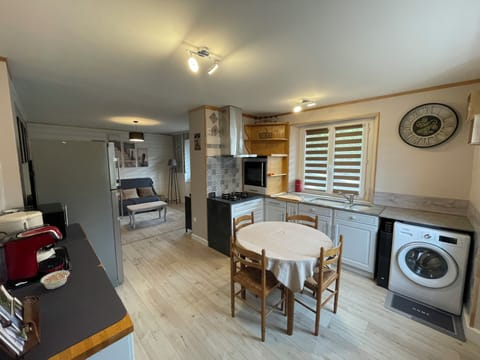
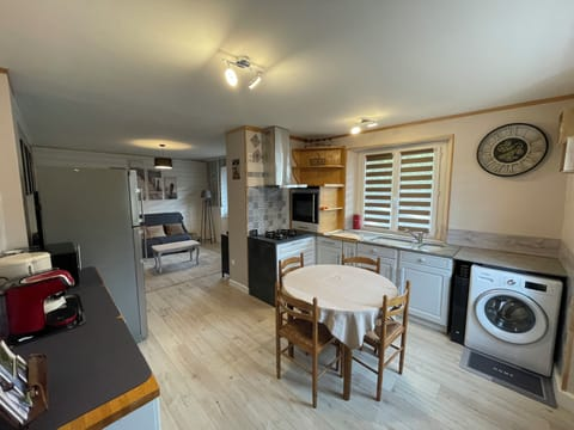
- legume [40,269,71,290]
